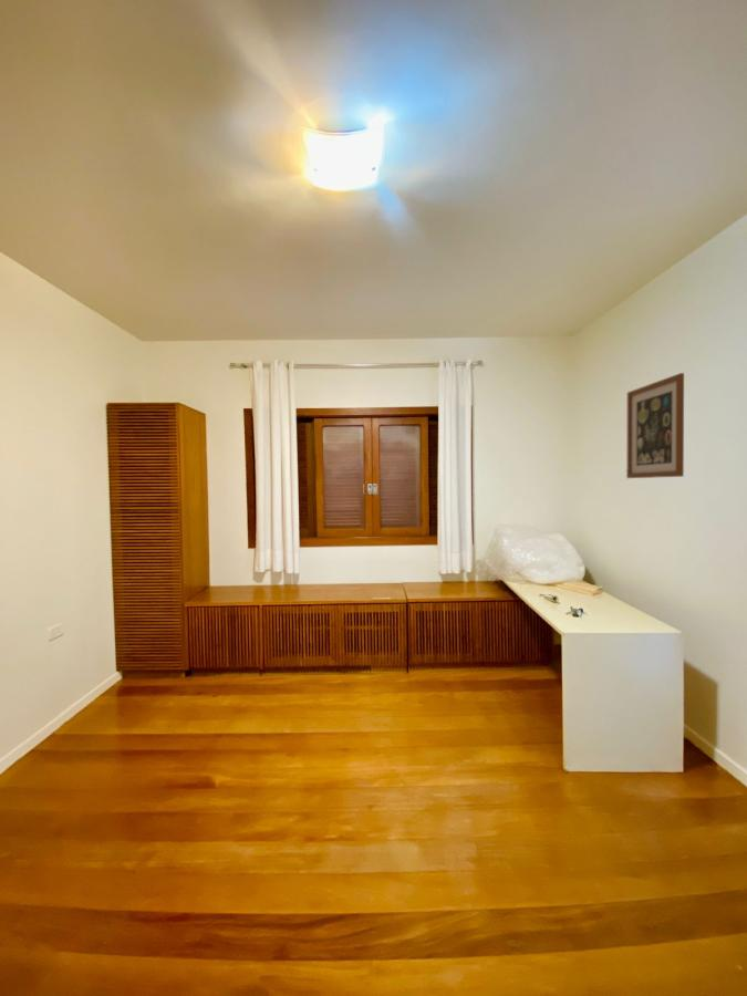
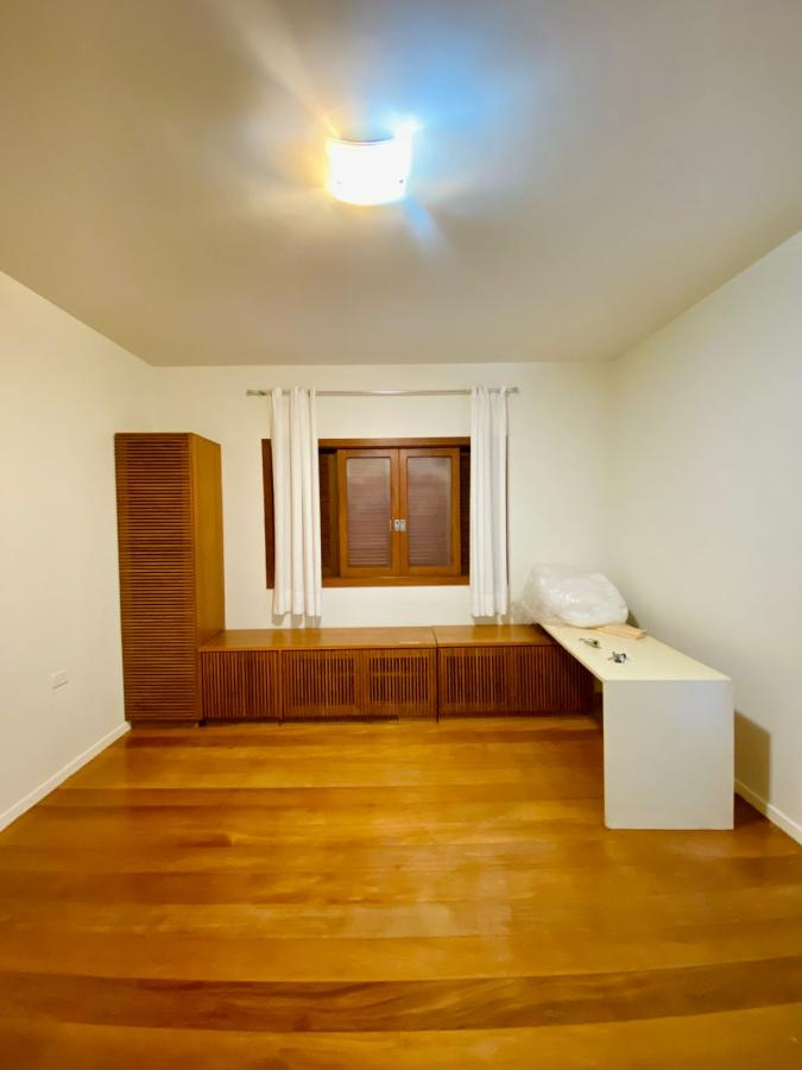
- wall art [625,372,685,479]
